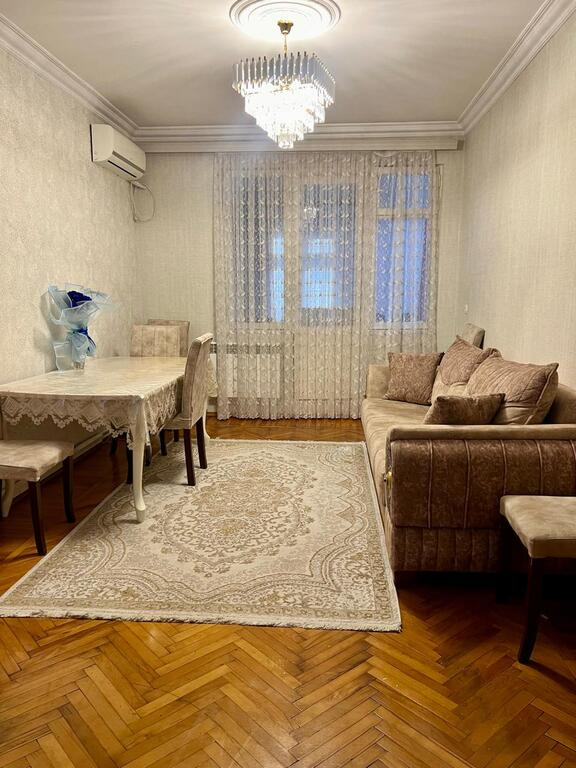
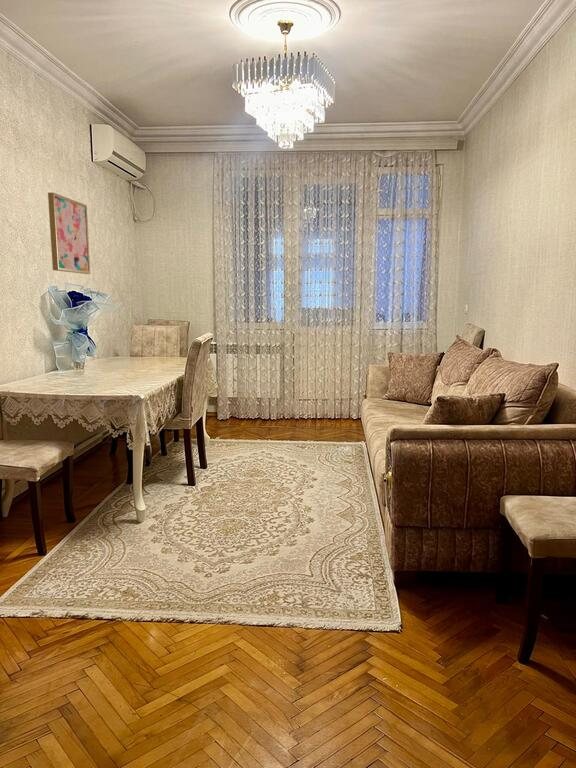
+ wall art [47,192,91,275]
